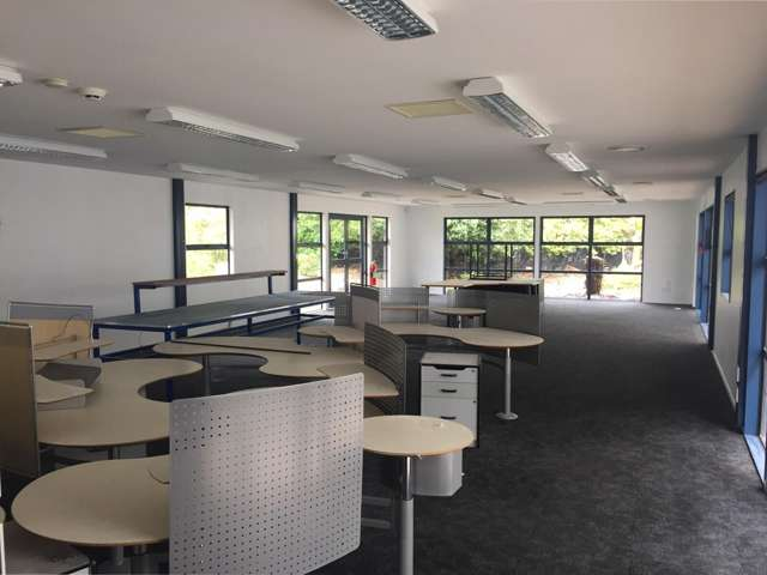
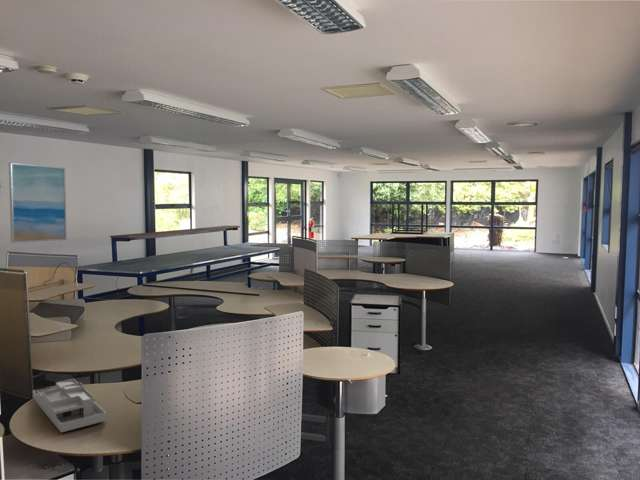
+ desk organizer [32,378,107,434]
+ wall art [8,162,67,244]
